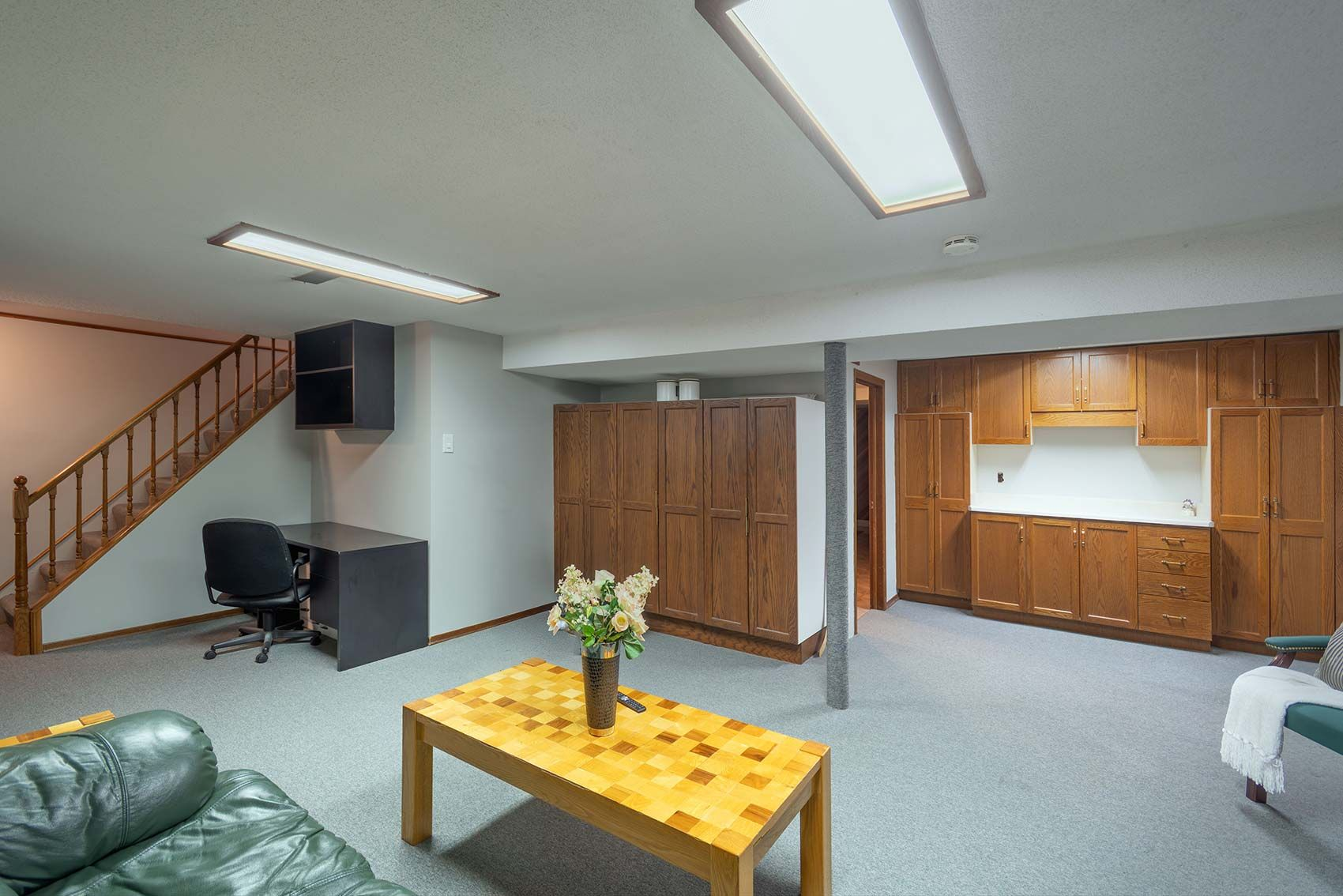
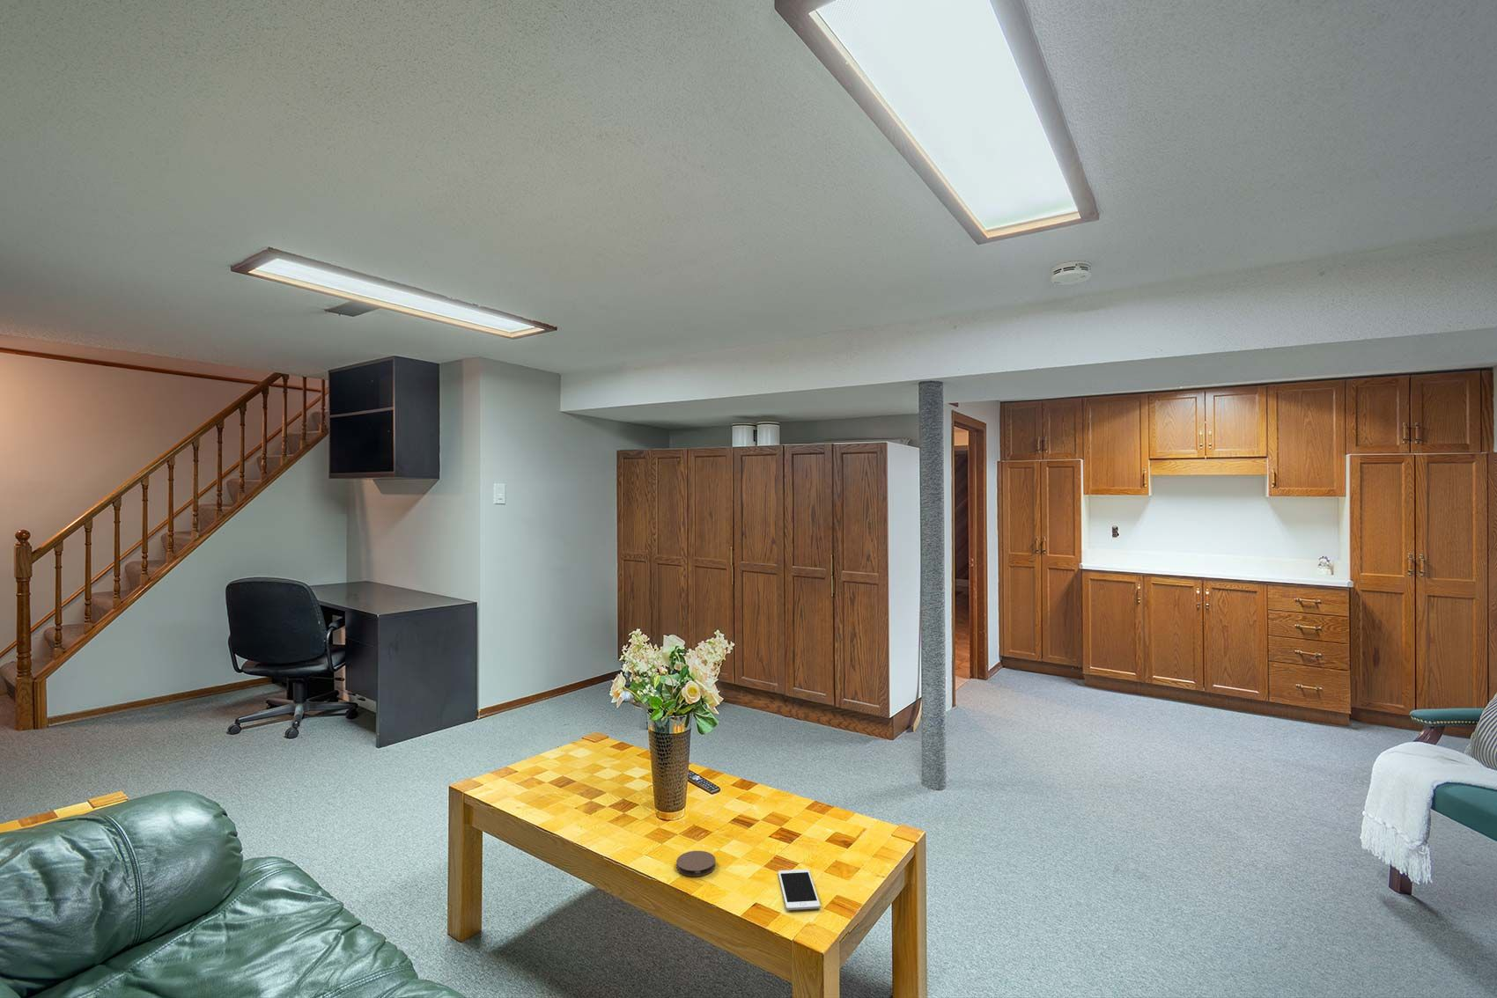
+ cell phone [778,869,822,911]
+ coaster [675,850,717,878]
